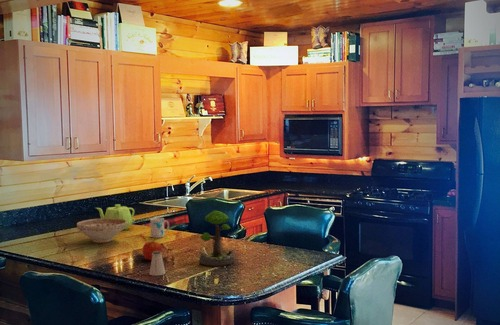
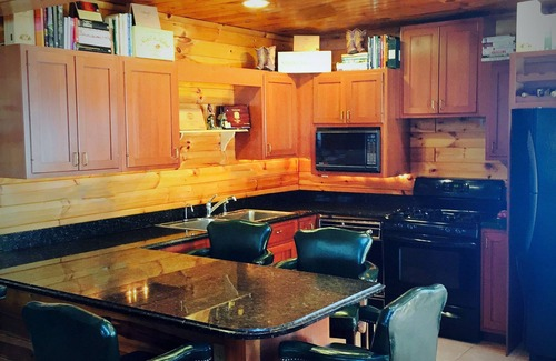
- teapot [95,203,136,231]
- decorative bowl [76,218,127,244]
- apple [142,239,163,261]
- saltshaker [149,251,166,277]
- plant [198,210,235,267]
- mug [149,217,170,239]
